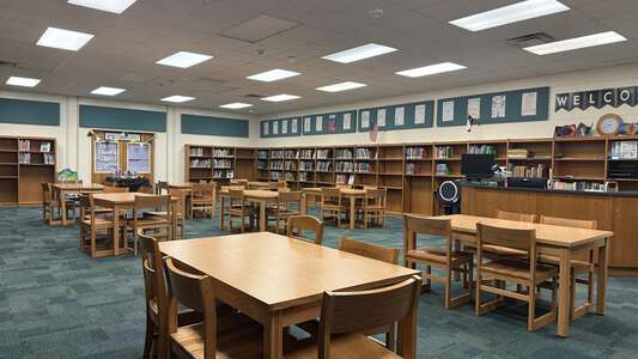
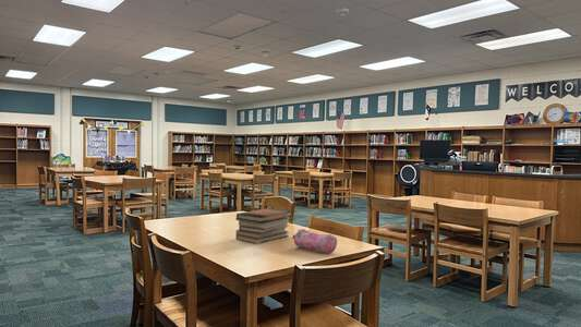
+ book stack [234,207,293,245]
+ pencil case [291,228,338,255]
